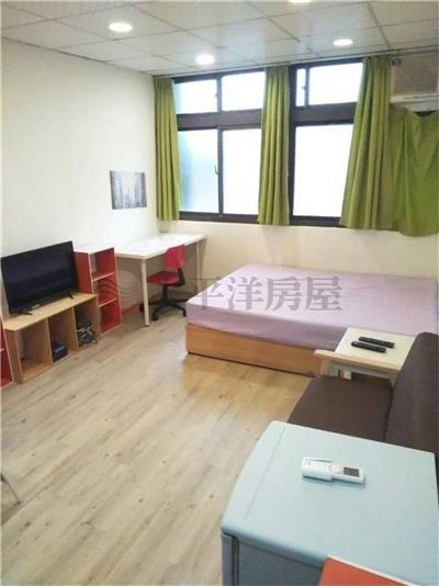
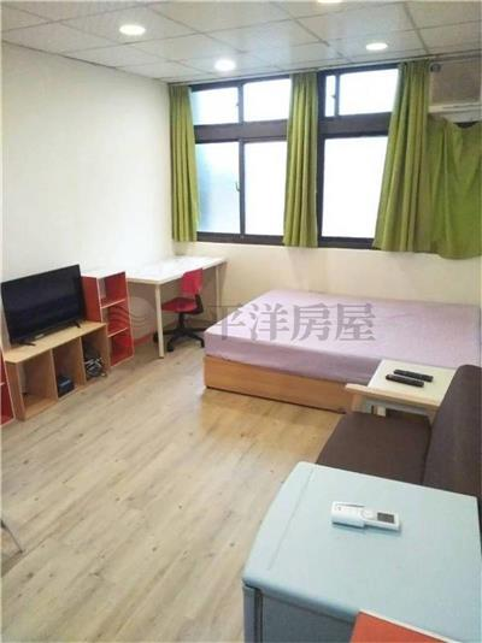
- wall art [109,170,148,211]
